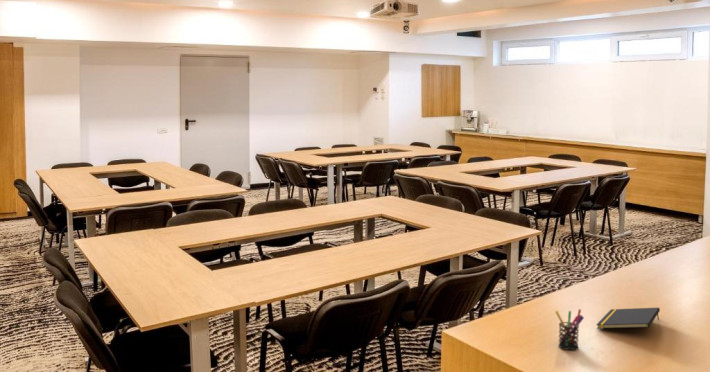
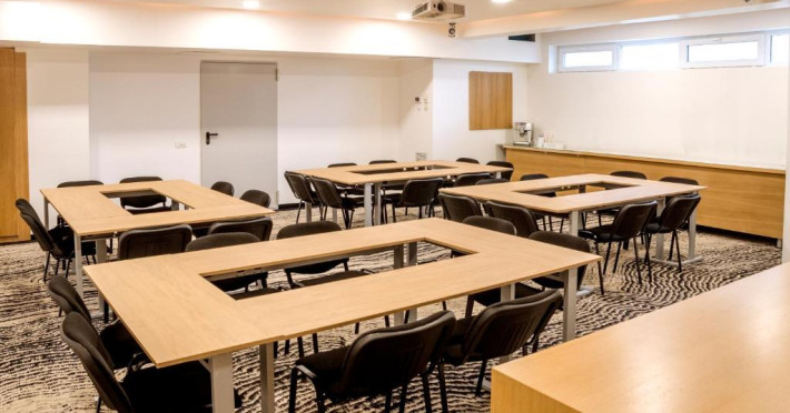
- pen holder [554,308,585,351]
- notepad [595,307,661,330]
